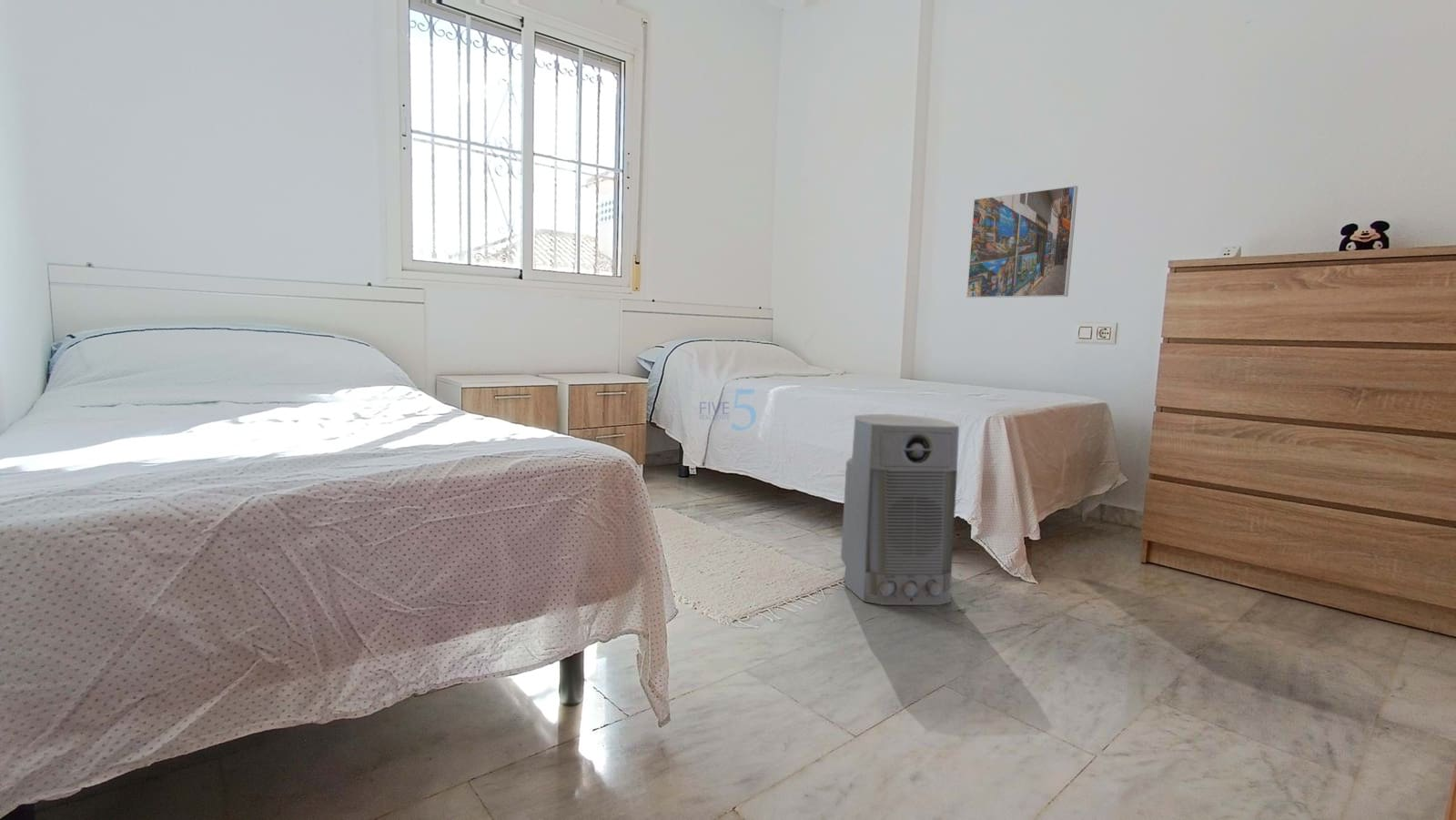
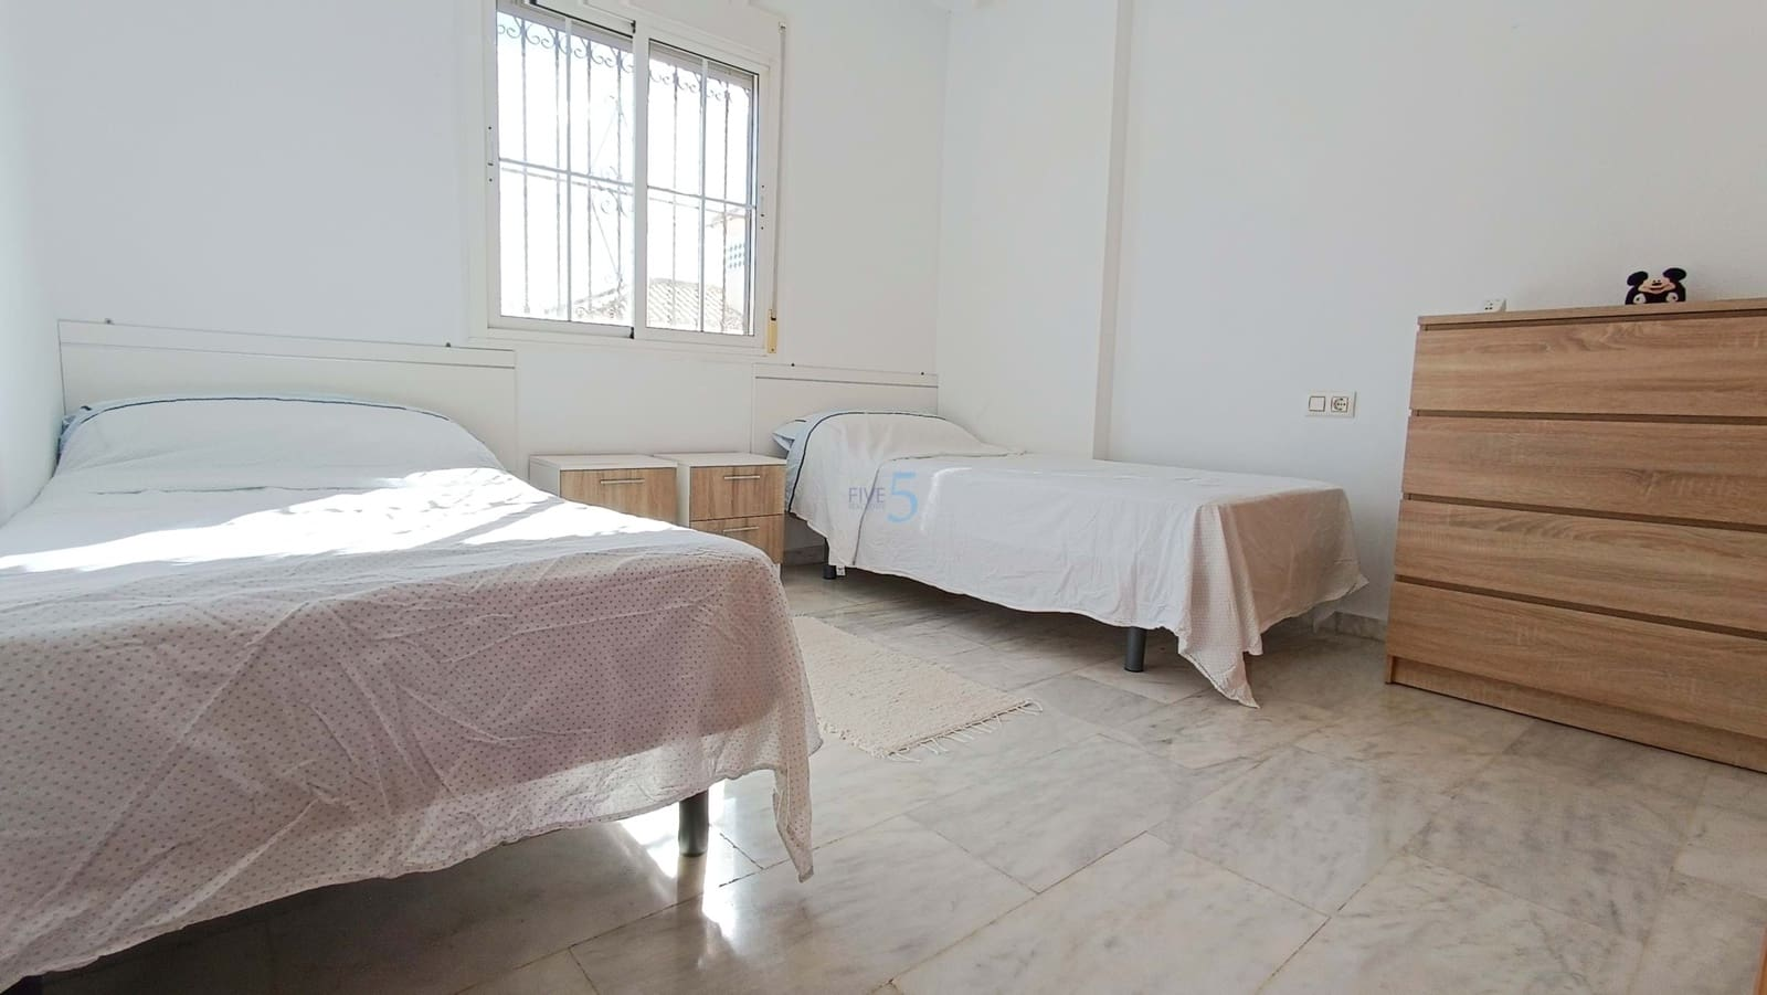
- air purifier [840,413,960,606]
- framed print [966,185,1078,299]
